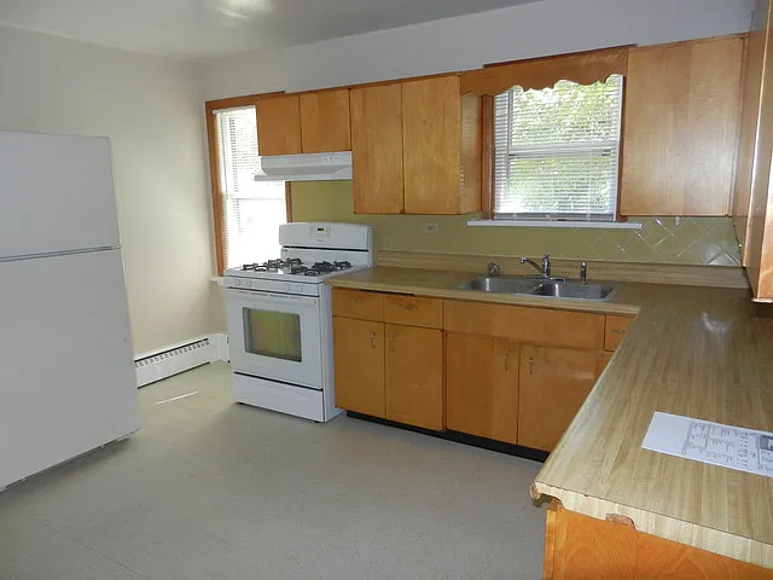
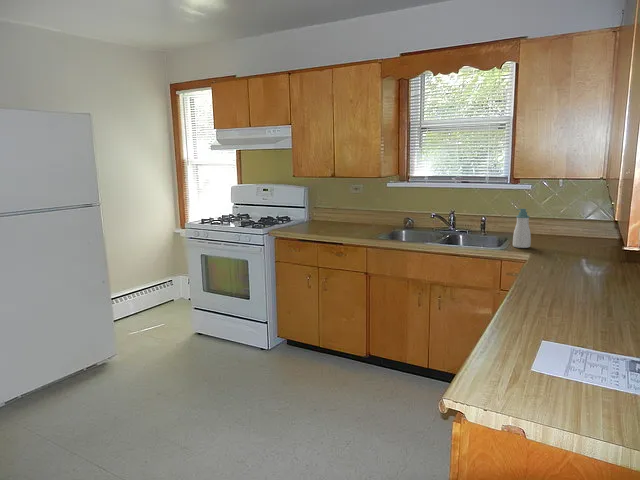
+ soap bottle [512,208,532,249]
